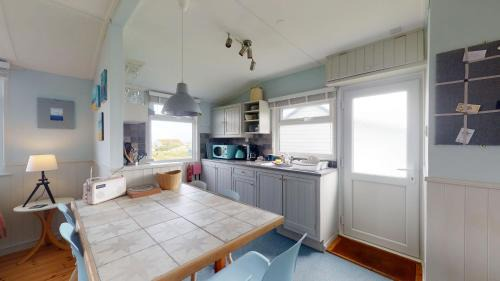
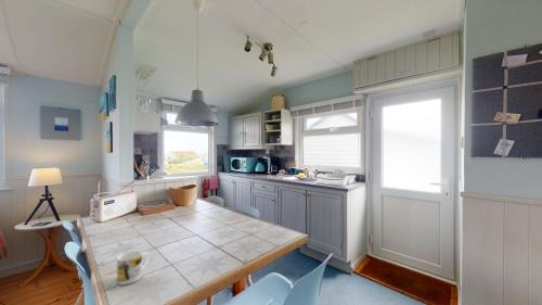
+ mug [116,250,151,287]
